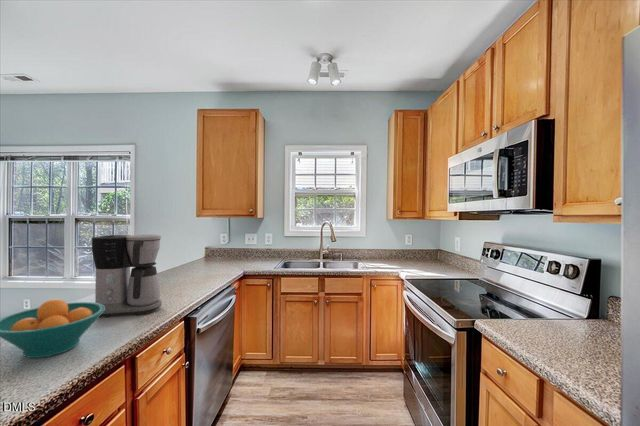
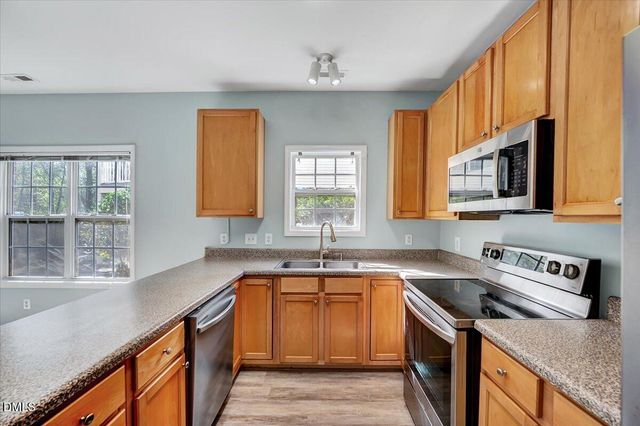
- coffee maker [91,233,163,318]
- fruit bowl [0,298,105,359]
